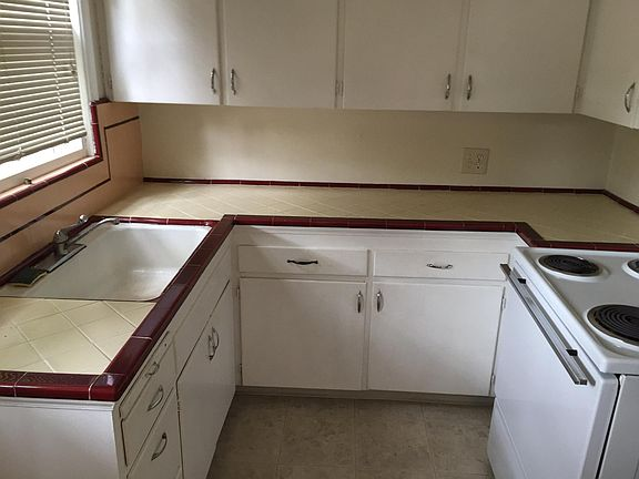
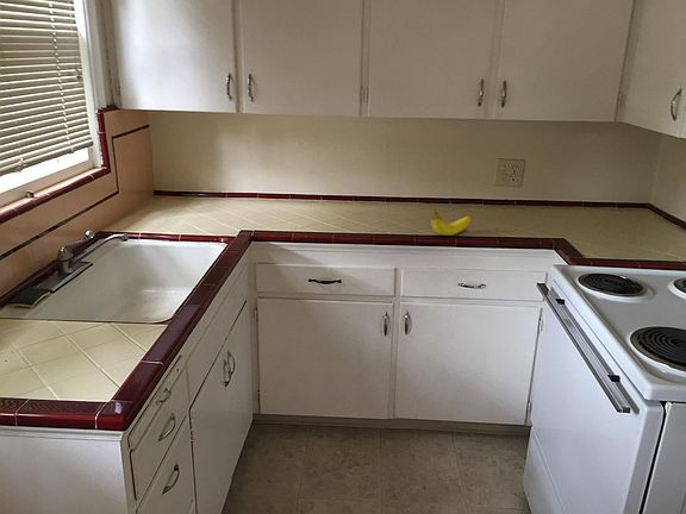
+ fruit [430,207,472,237]
